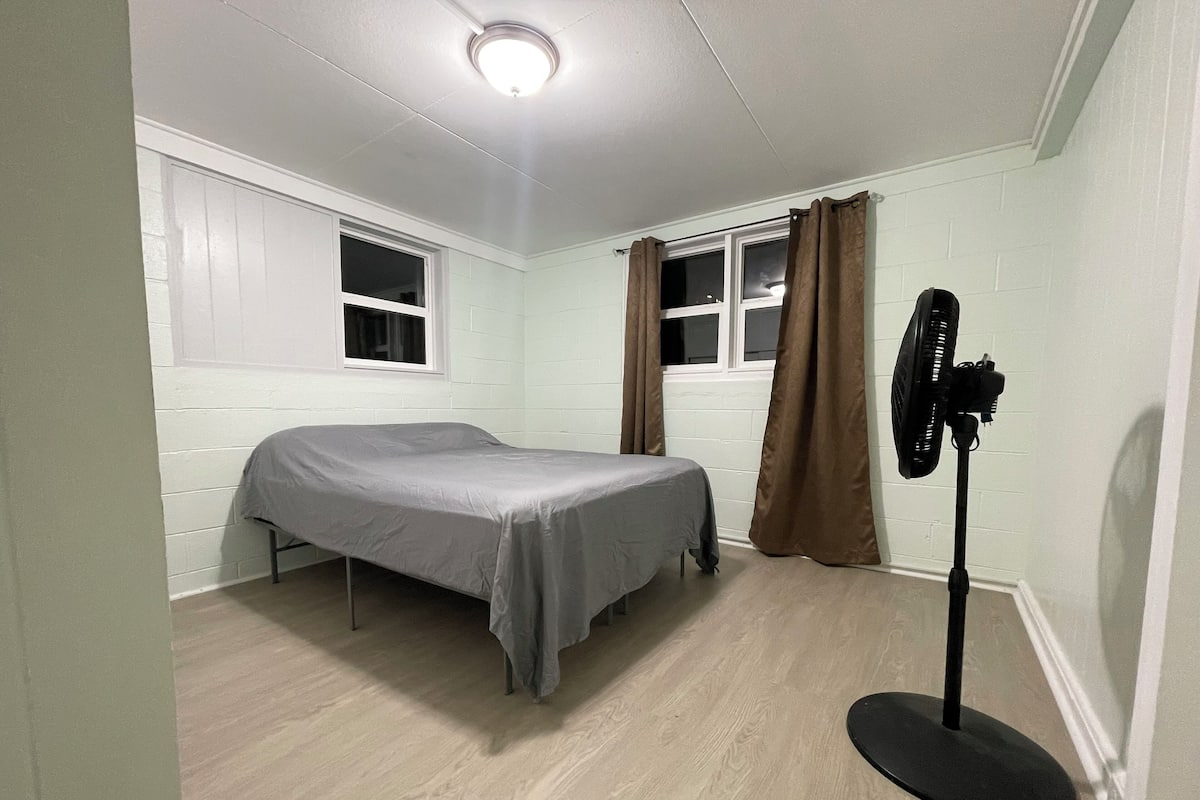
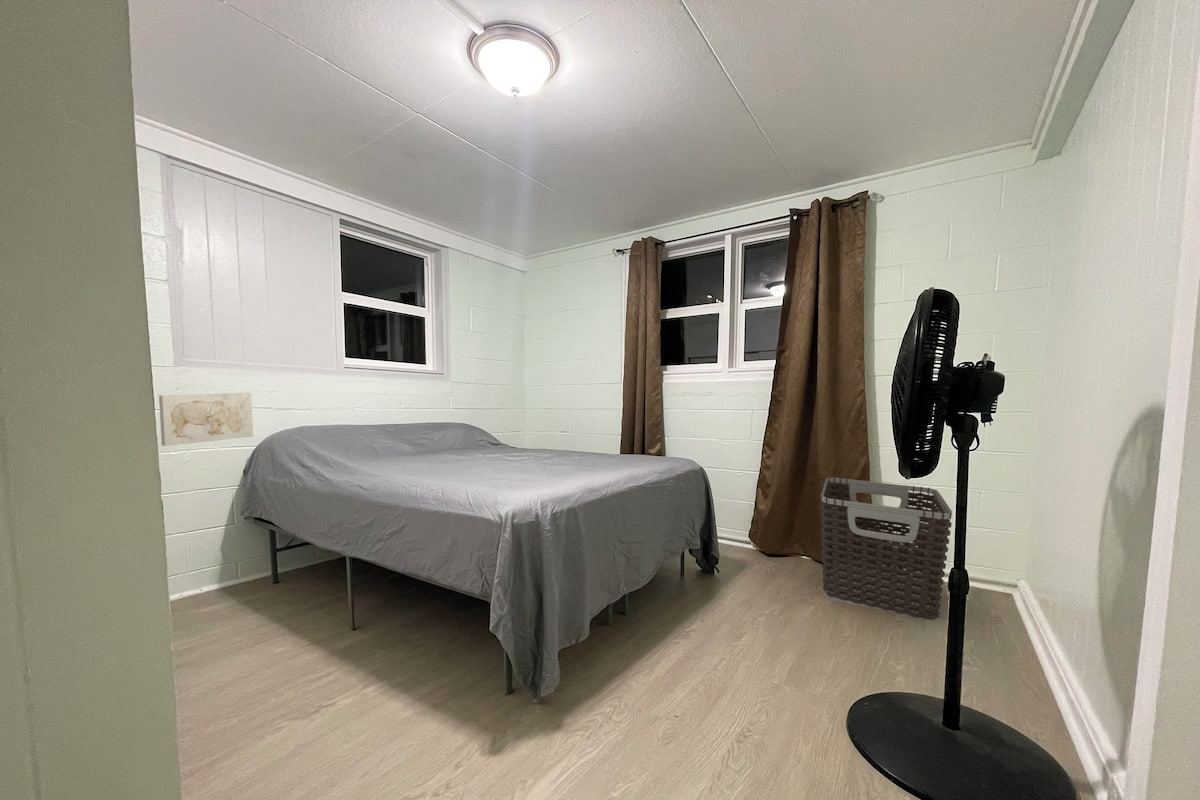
+ wall art [158,392,254,447]
+ clothes hamper [819,476,953,621]
